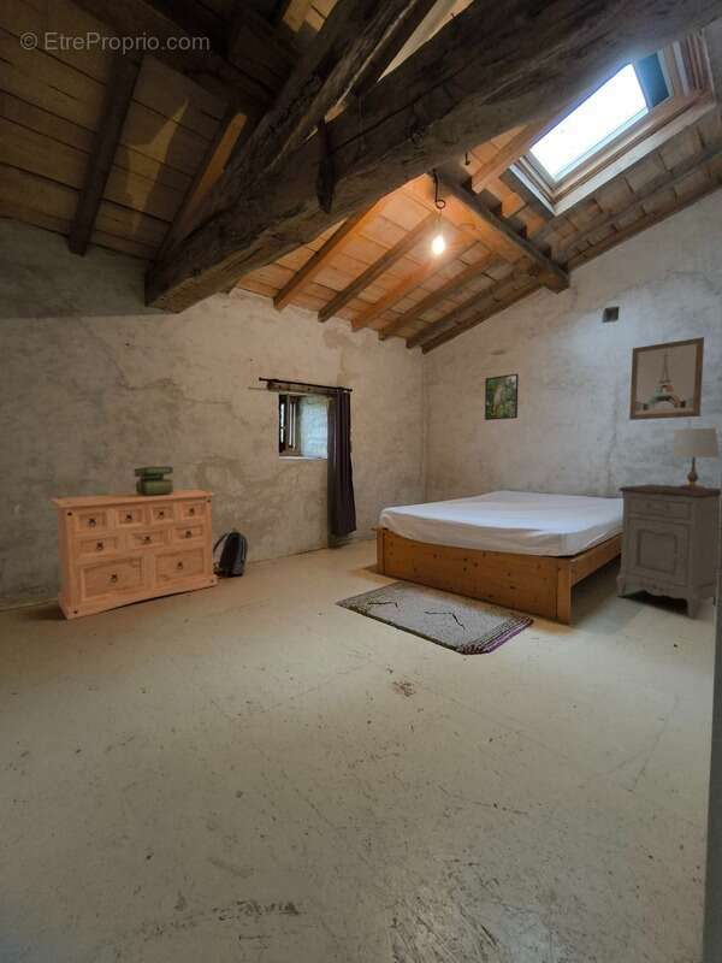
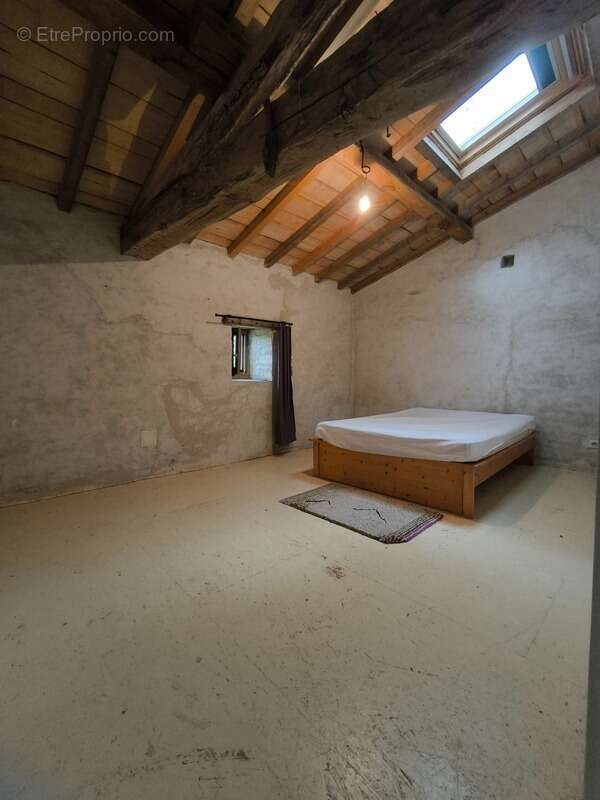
- dresser [49,489,218,621]
- wall art [628,336,705,421]
- nightstand [615,484,722,620]
- backpack [213,527,249,580]
- table lamp [669,427,721,490]
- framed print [484,373,520,421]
- stack of books [131,466,176,495]
